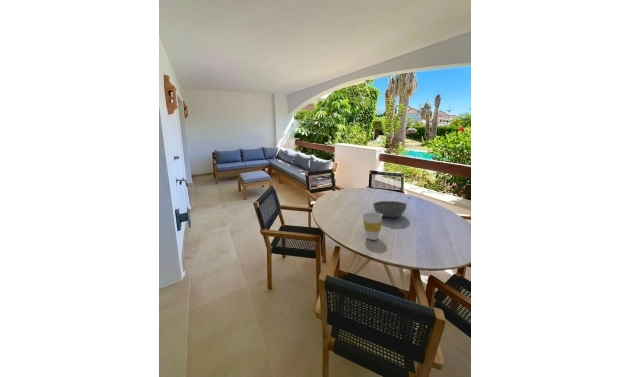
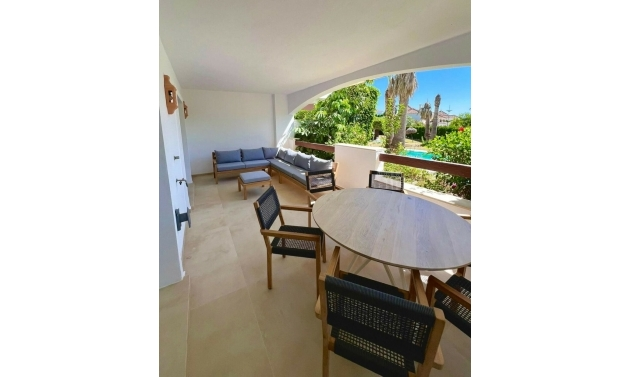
- cup [361,212,383,241]
- bowl [372,200,408,219]
